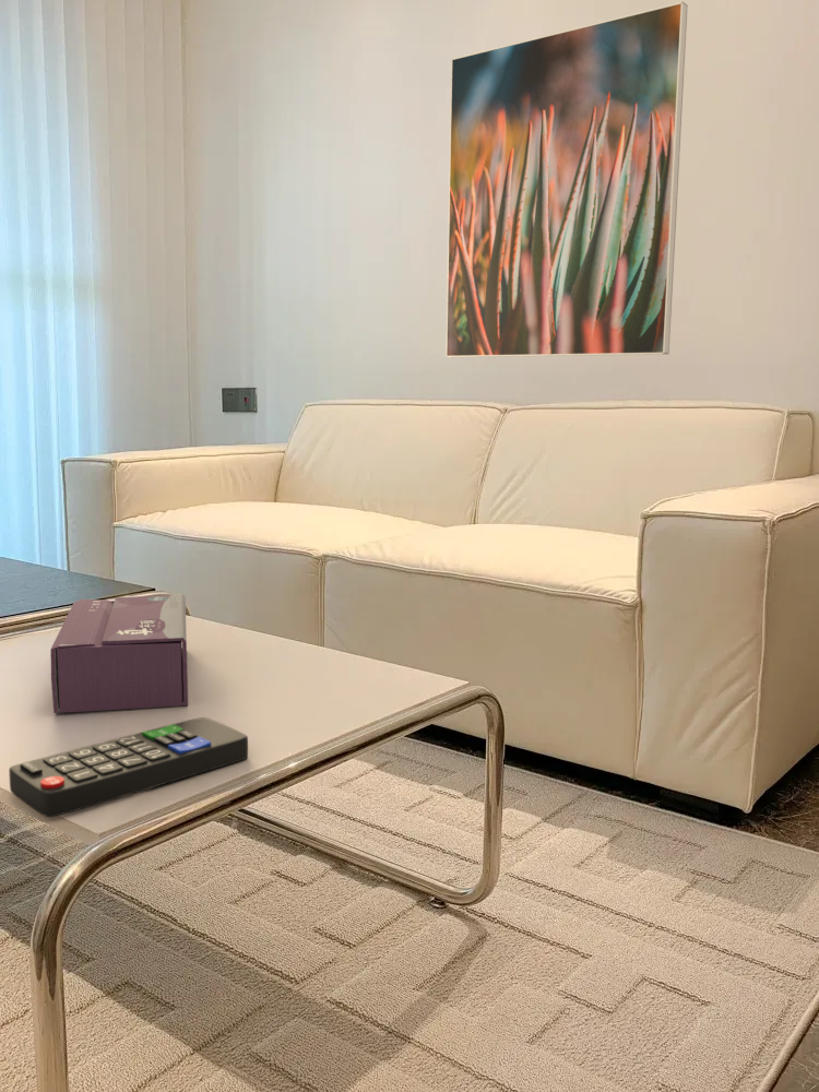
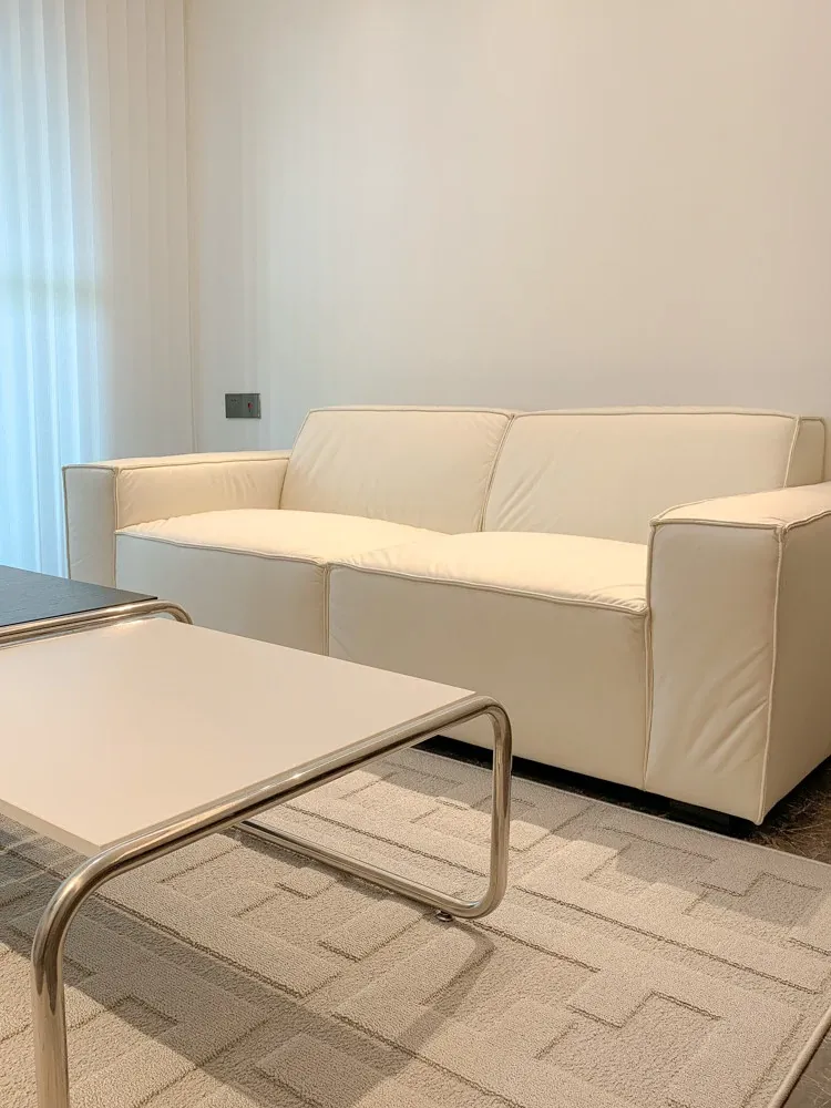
- remote control [8,716,249,818]
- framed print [444,1,688,358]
- tissue box [49,593,189,714]
